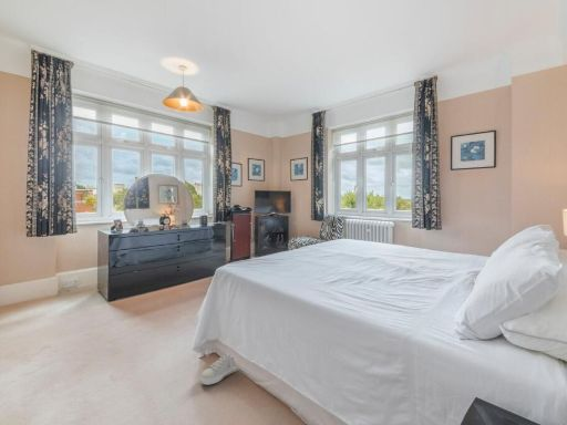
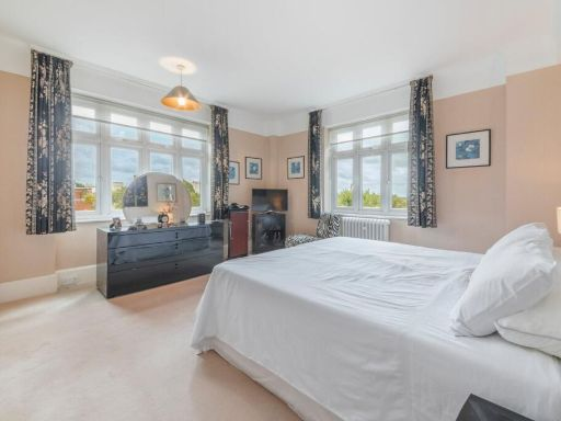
- shoe [199,353,240,386]
